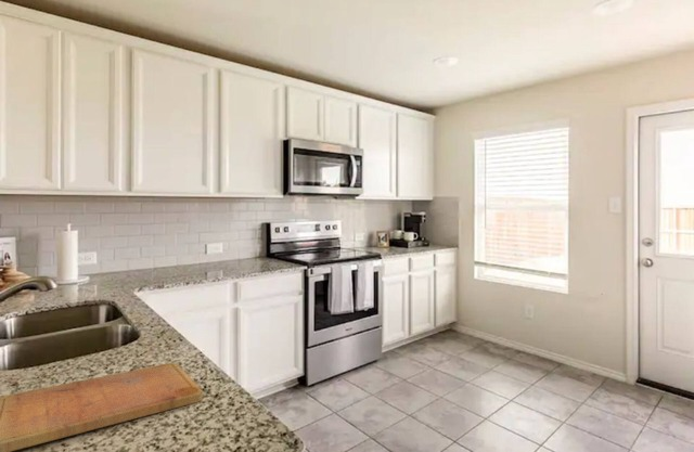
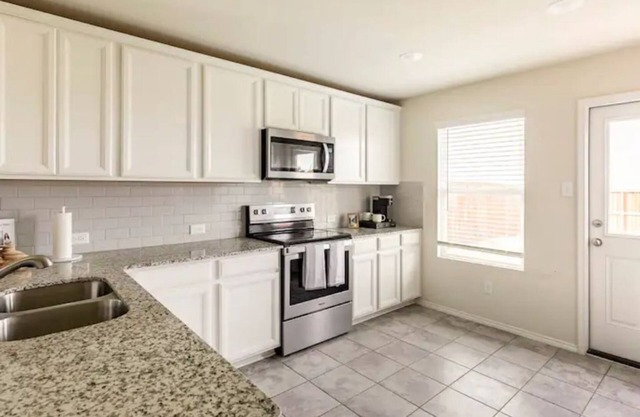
- cutting board [0,362,204,452]
